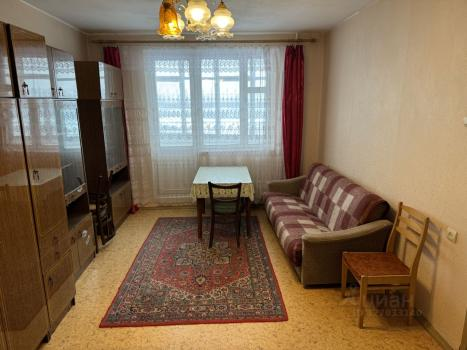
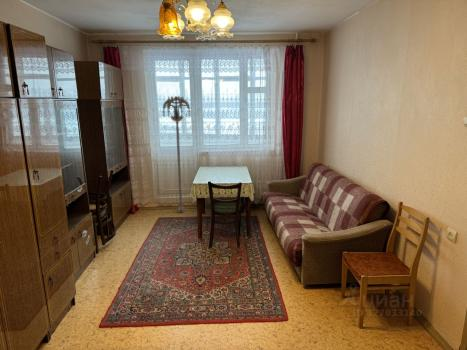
+ floor lamp [161,95,192,213]
